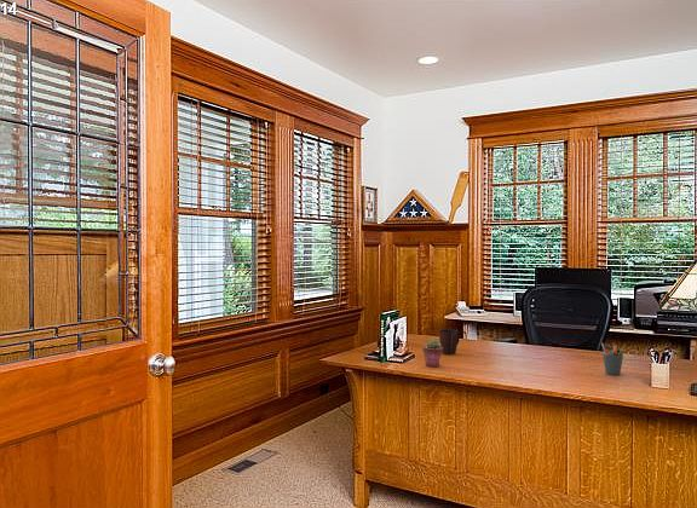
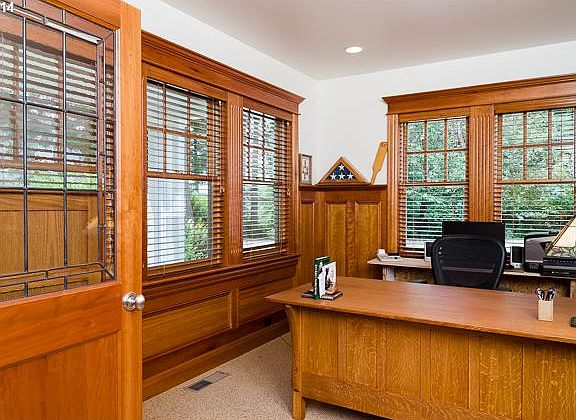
- potted succulent [421,339,443,368]
- pen holder [600,342,626,376]
- mug [438,328,460,356]
